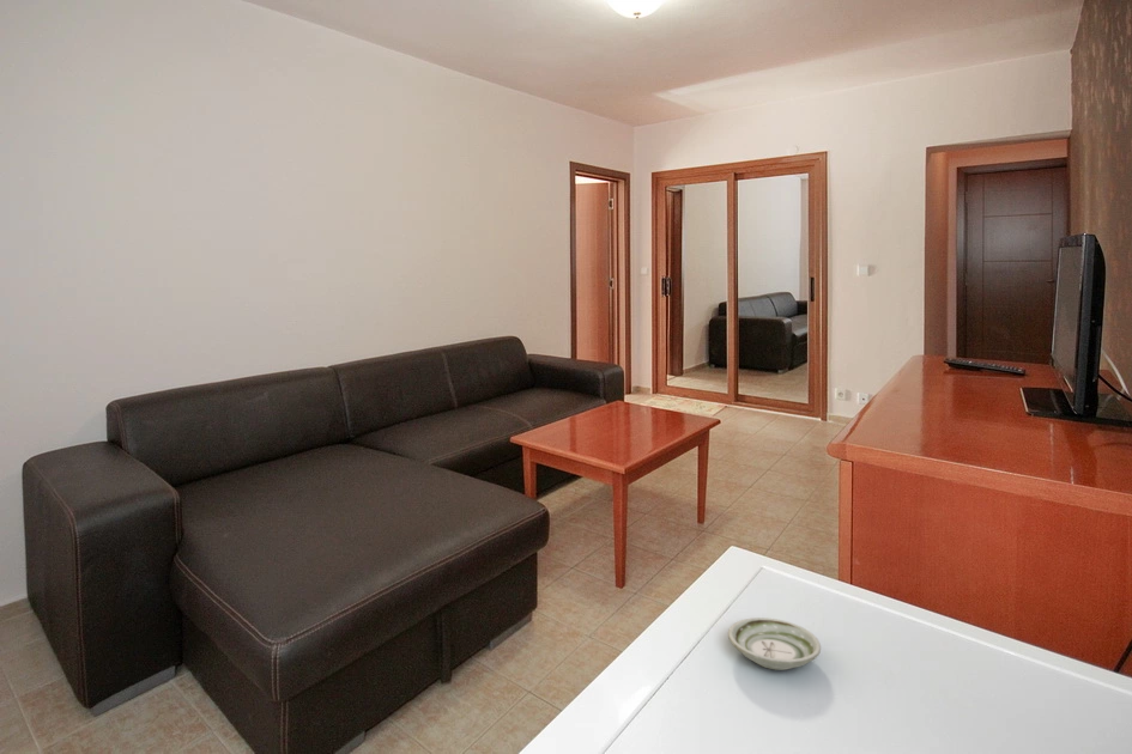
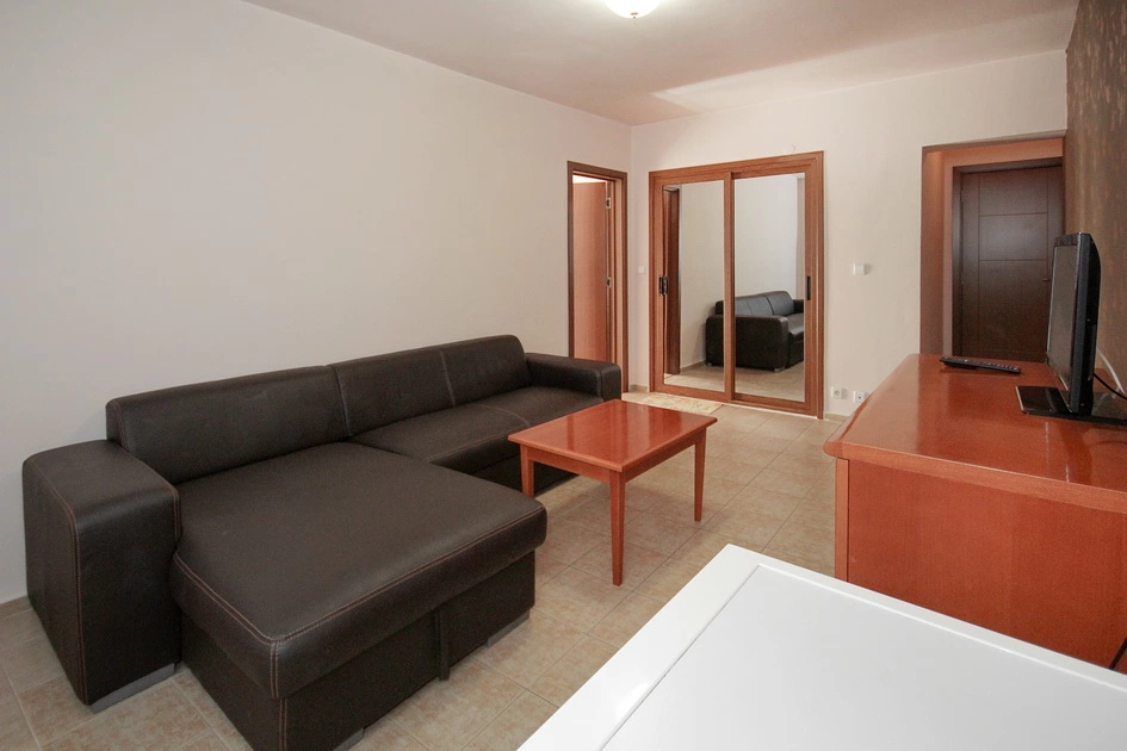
- saucer [727,616,822,671]
